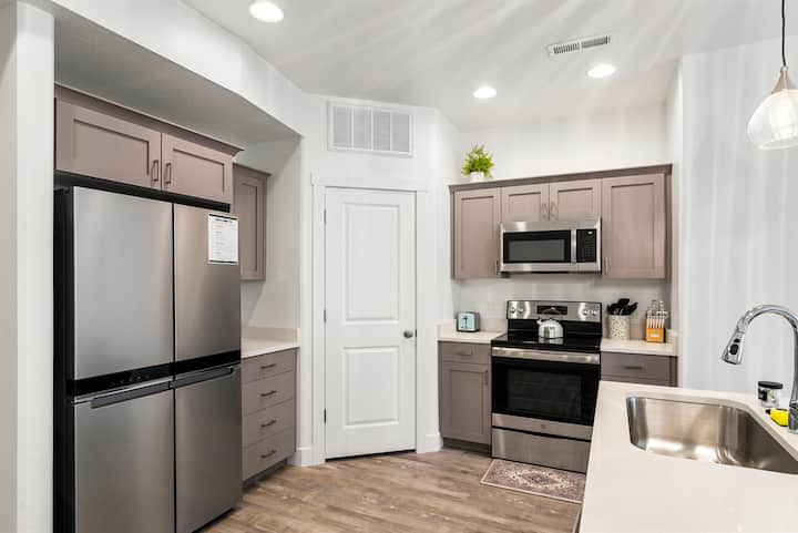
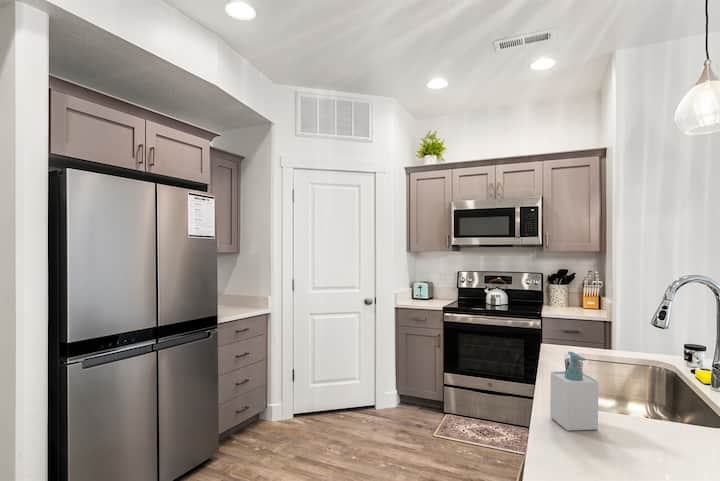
+ soap bottle [549,351,599,432]
